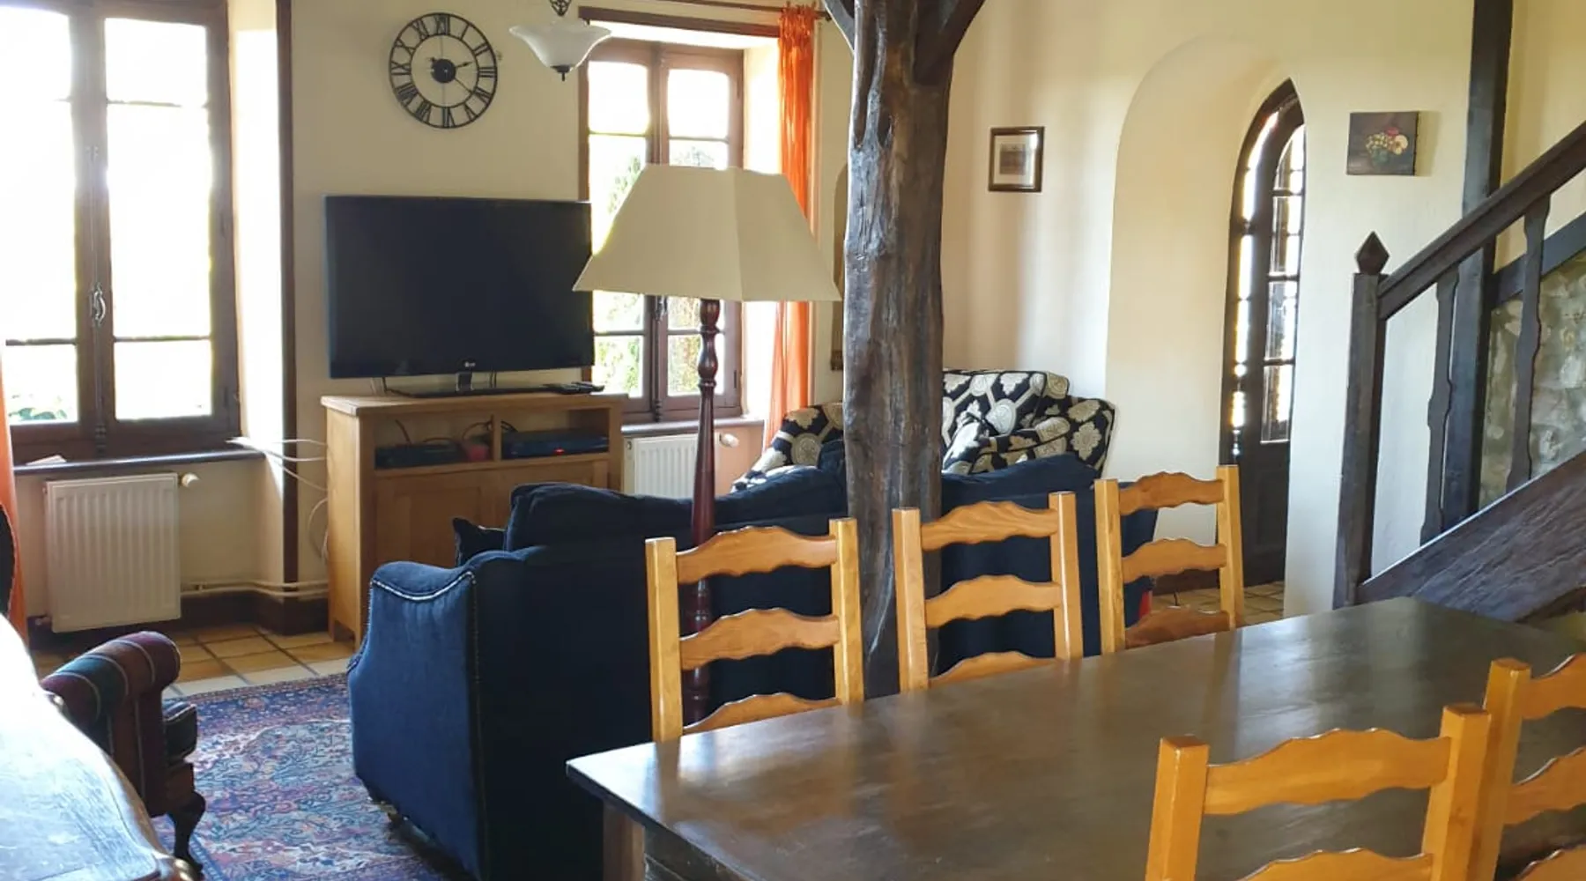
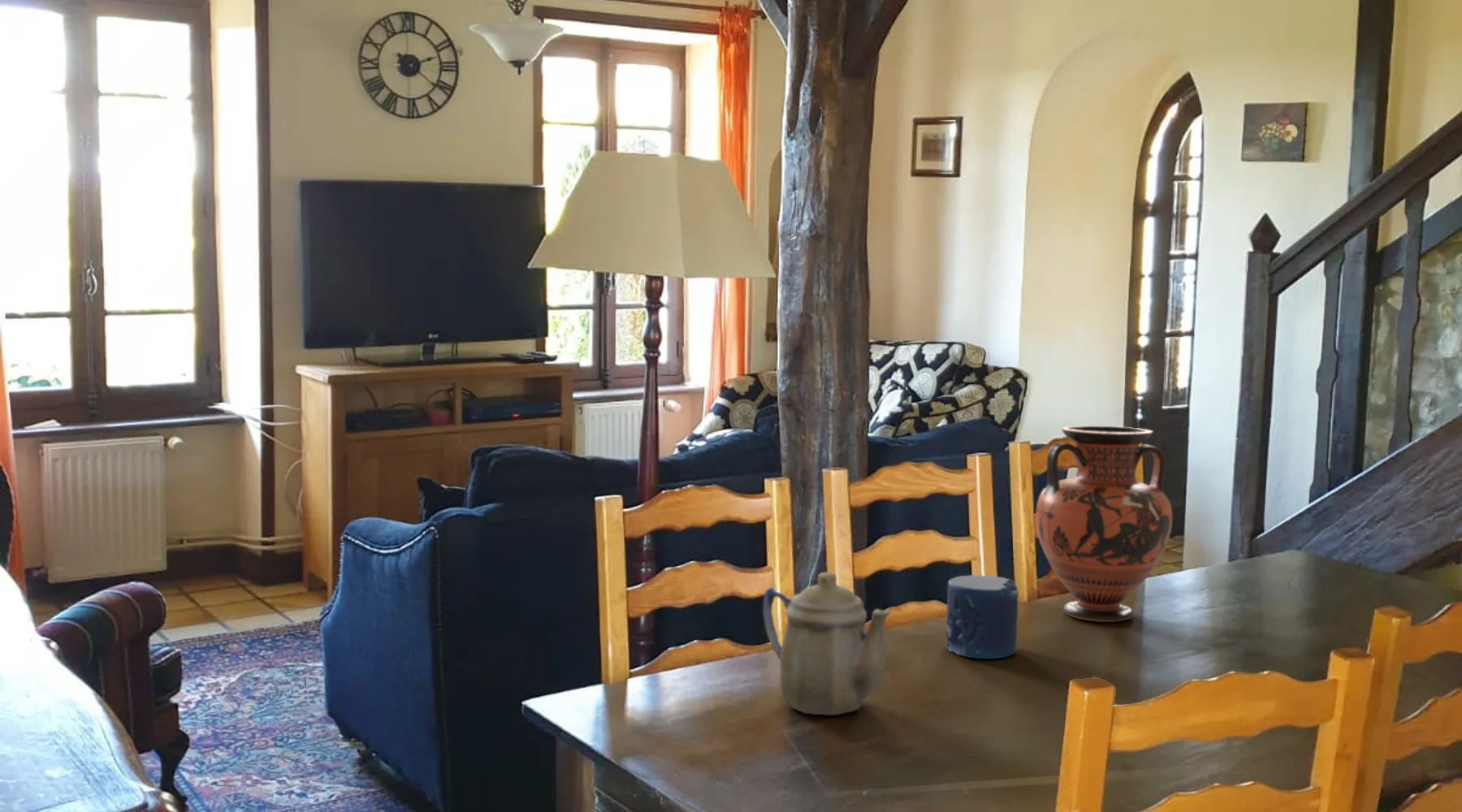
+ candle [945,574,1019,659]
+ vase [1035,425,1173,623]
+ teapot [763,572,892,716]
